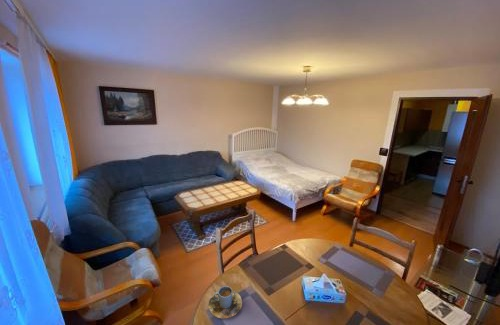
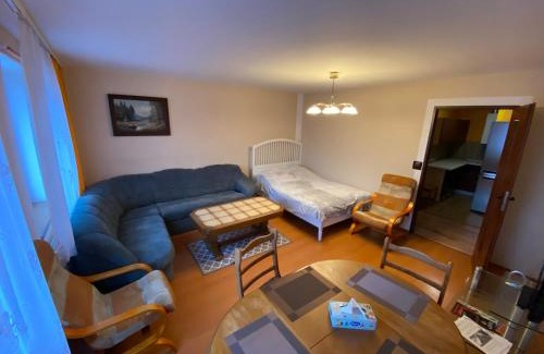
- cup [208,285,243,319]
